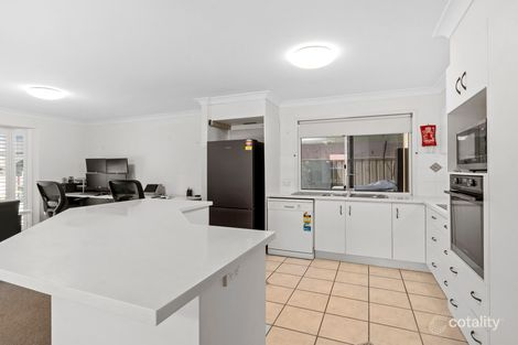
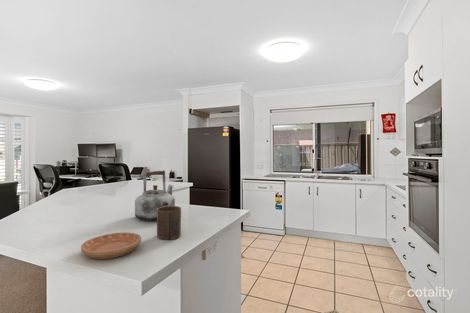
+ kettle [134,169,176,222]
+ cup [156,205,182,241]
+ saucer [80,231,142,260]
